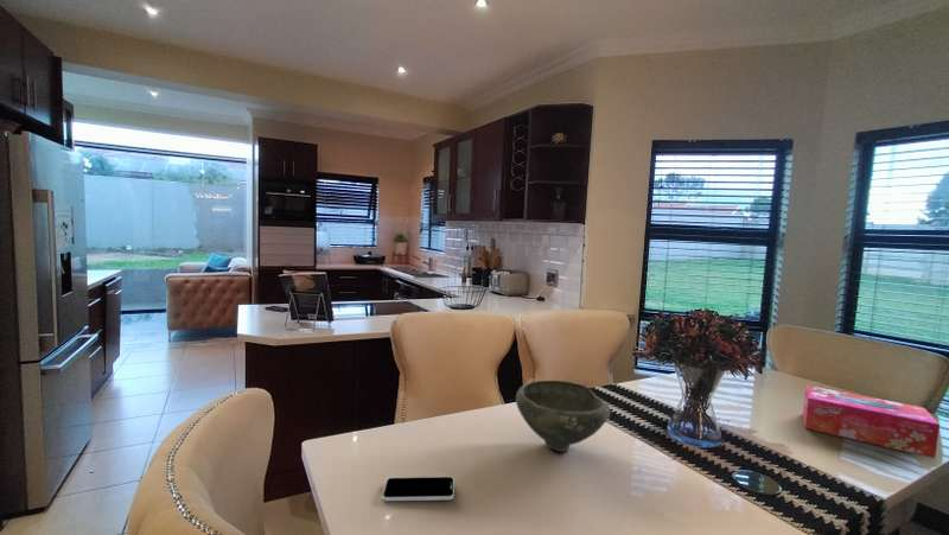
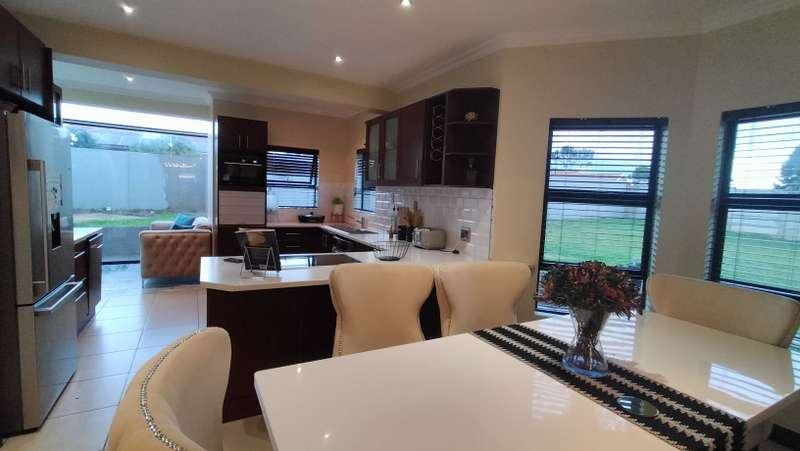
- bowl [515,380,612,453]
- smartphone [382,476,456,502]
- tissue box [802,384,941,459]
